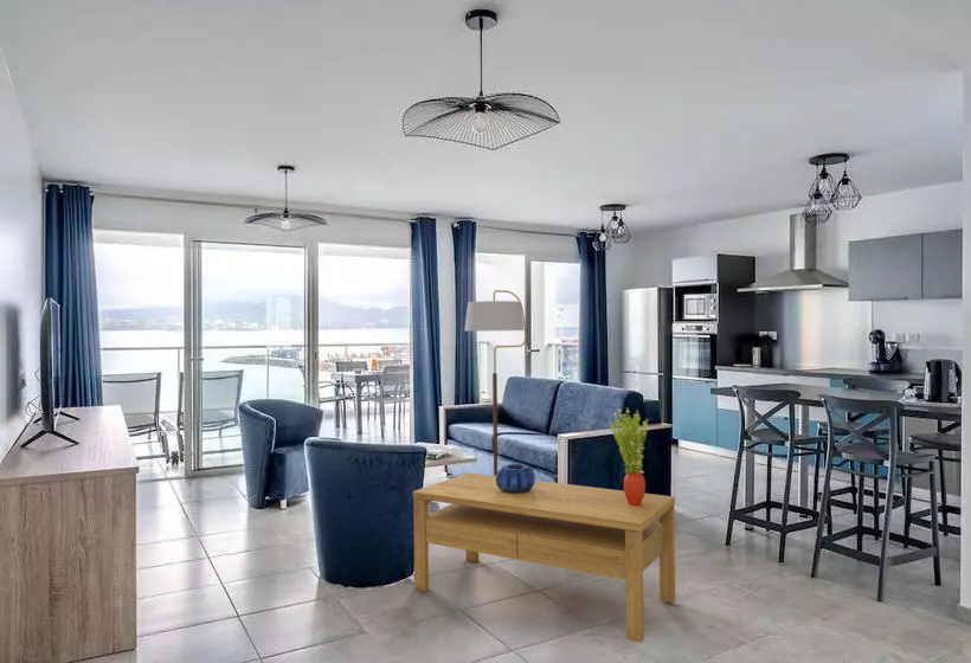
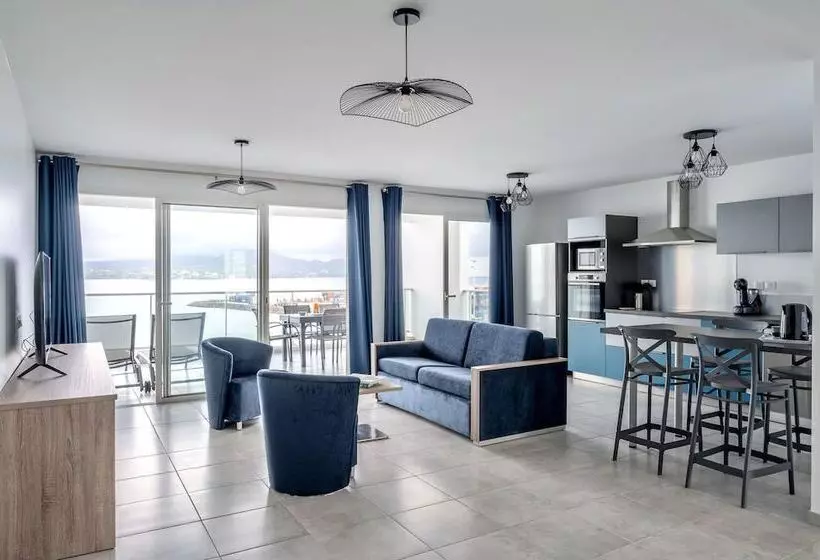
- coffee table [412,471,676,643]
- decorative bowl [496,463,536,493]
- floor lamp [464,289,528,476]
- potted plant [606,406,649,506]
